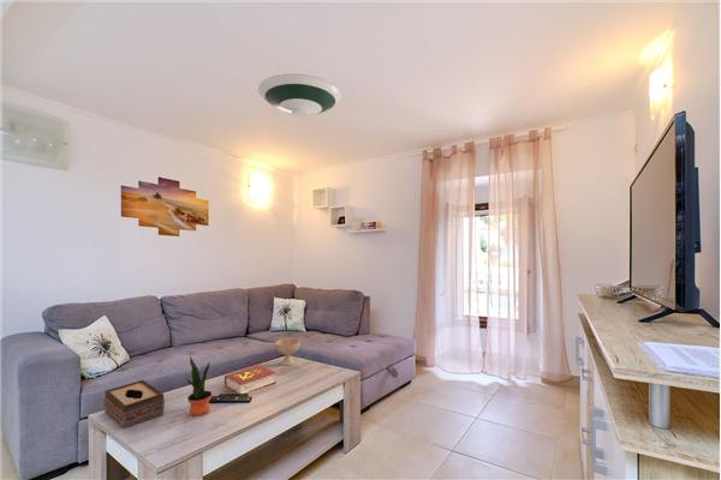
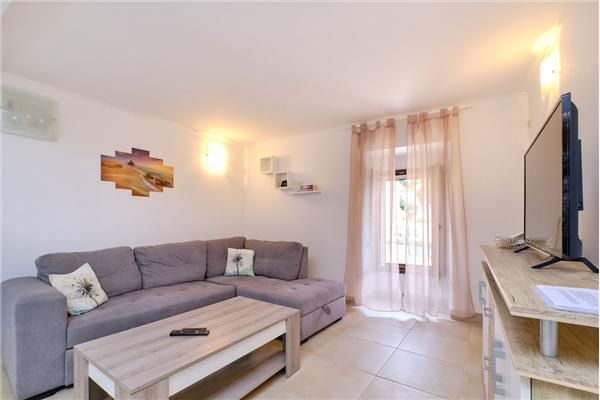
- tissue box [103,379,166,430]
- bowl [274,337,302,367]
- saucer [257,73,342,118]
- book [224,364,278,395]
- potted plant [185,354,213,418]
